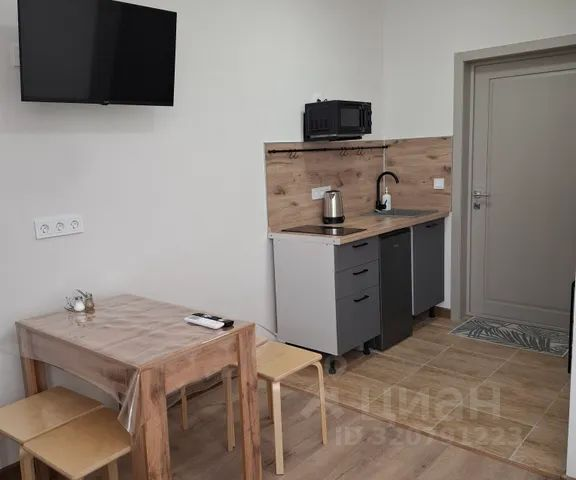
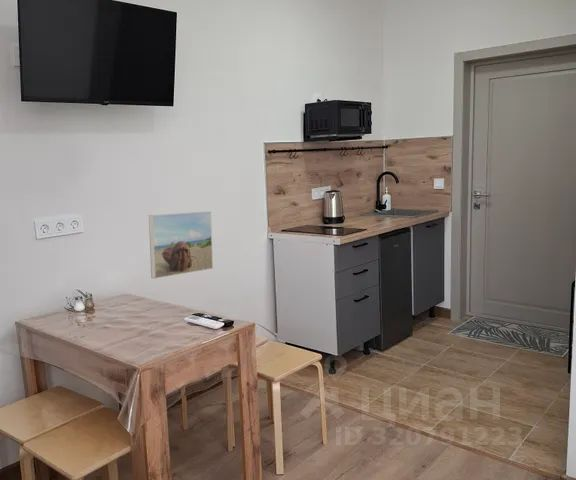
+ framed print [148,210,214,280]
